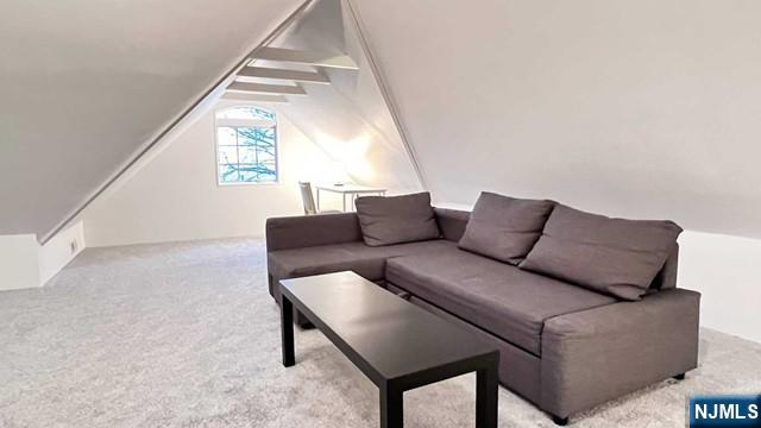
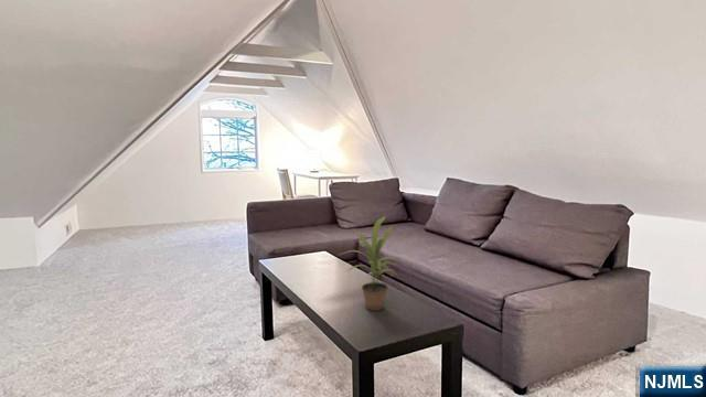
+ potted plant [336,215,399,312]
